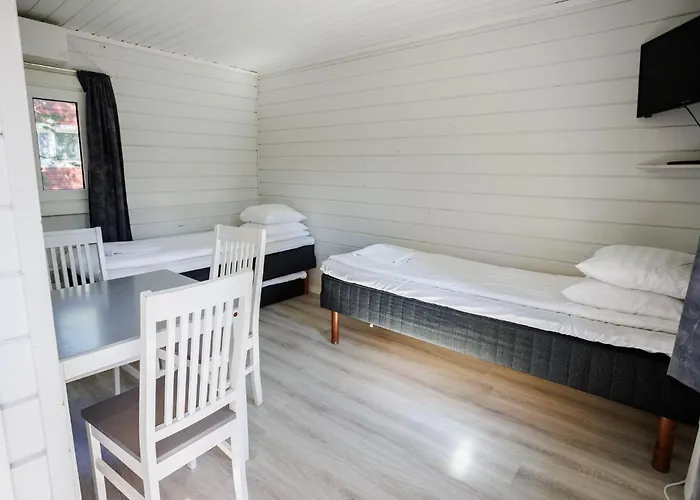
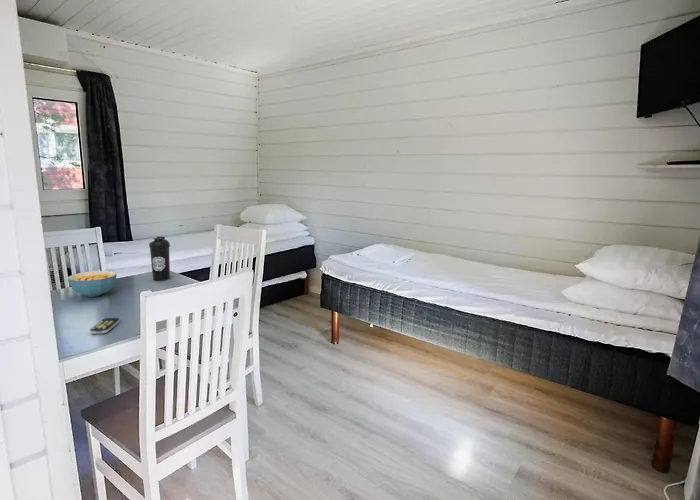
+ water bottle [148,236,171,281]
+ remote control [89,317,120,335]
+ cereal bowl [67,270,118,298]
